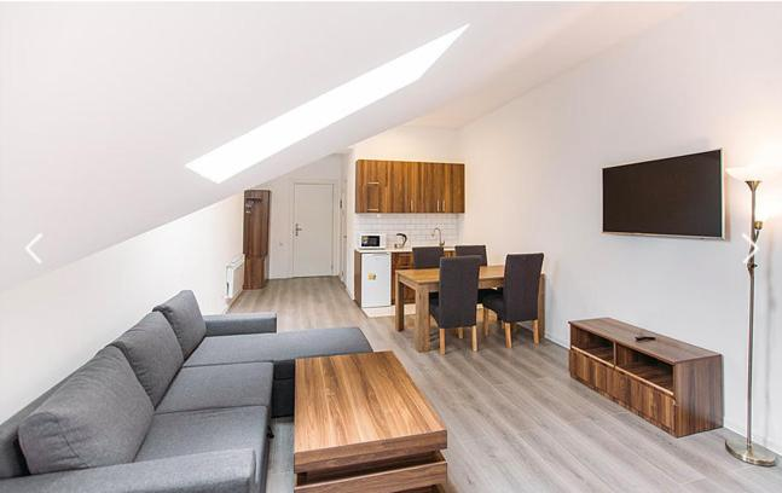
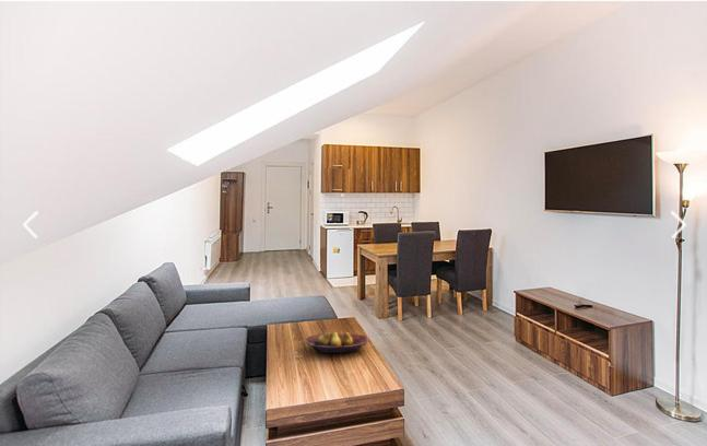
+ fruit bowl [305,331,369,354]
